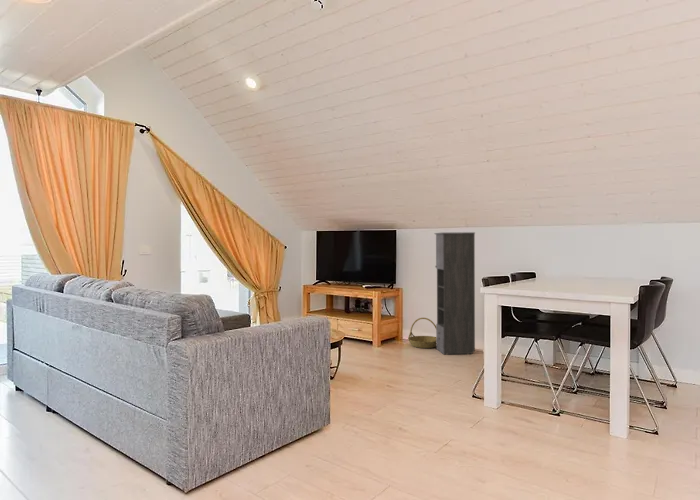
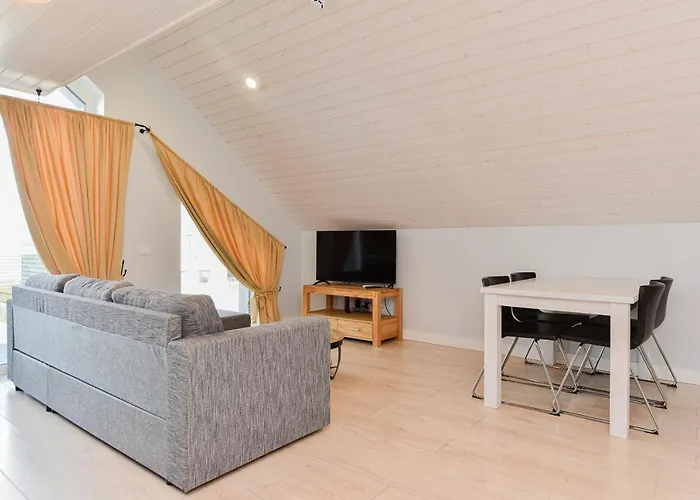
- storage cabinet [433,231,476,356]
- basket [407,317,437,349]
